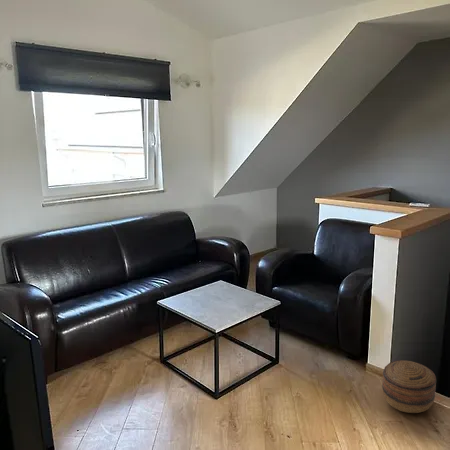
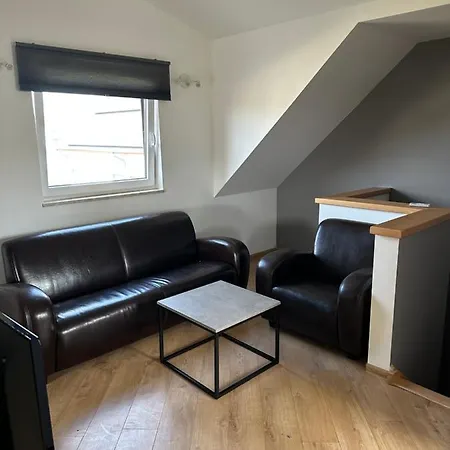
- basket [381,359,437,414]
